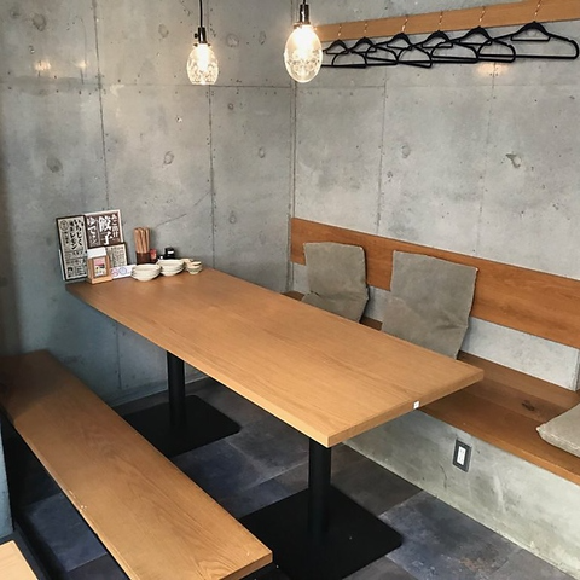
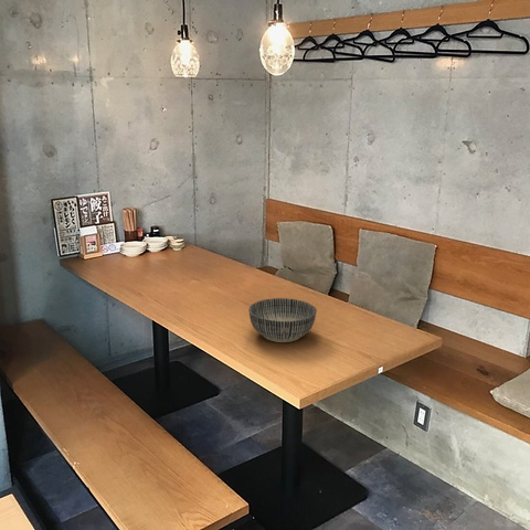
+ bowl [247,297,318,343]
